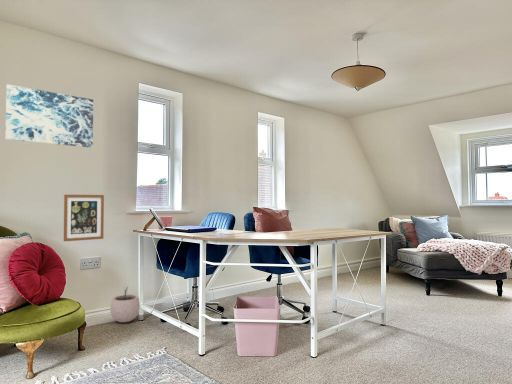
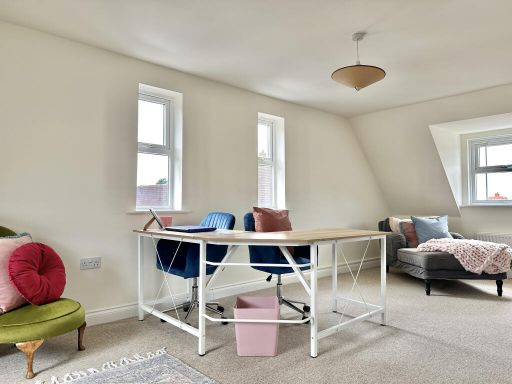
- wall art [5,84,94,148]
- plant pot [109,287,141,323]
- wall art [63,194,105,242]
